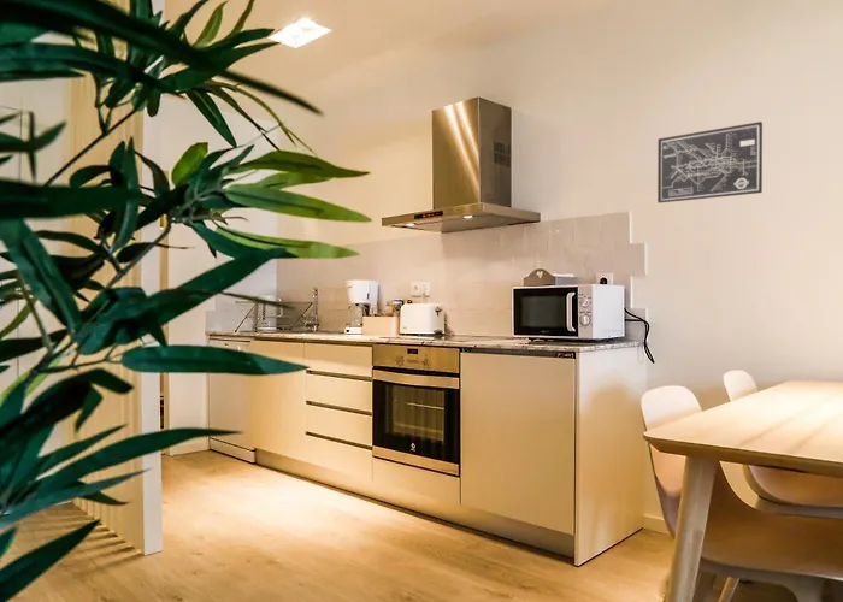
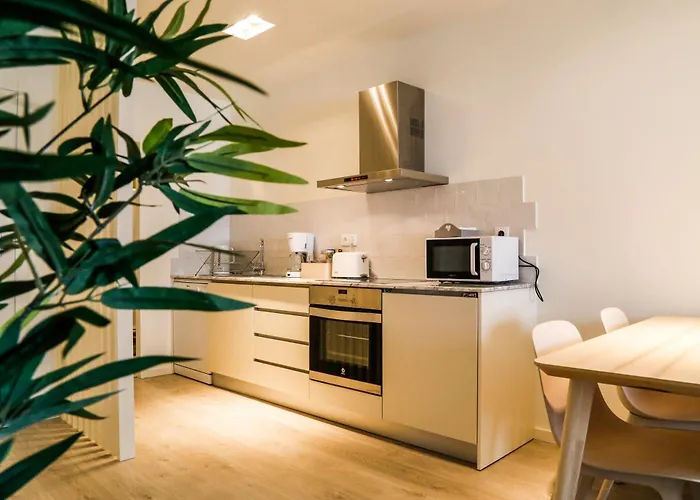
- wall art [656,120,764,203]
